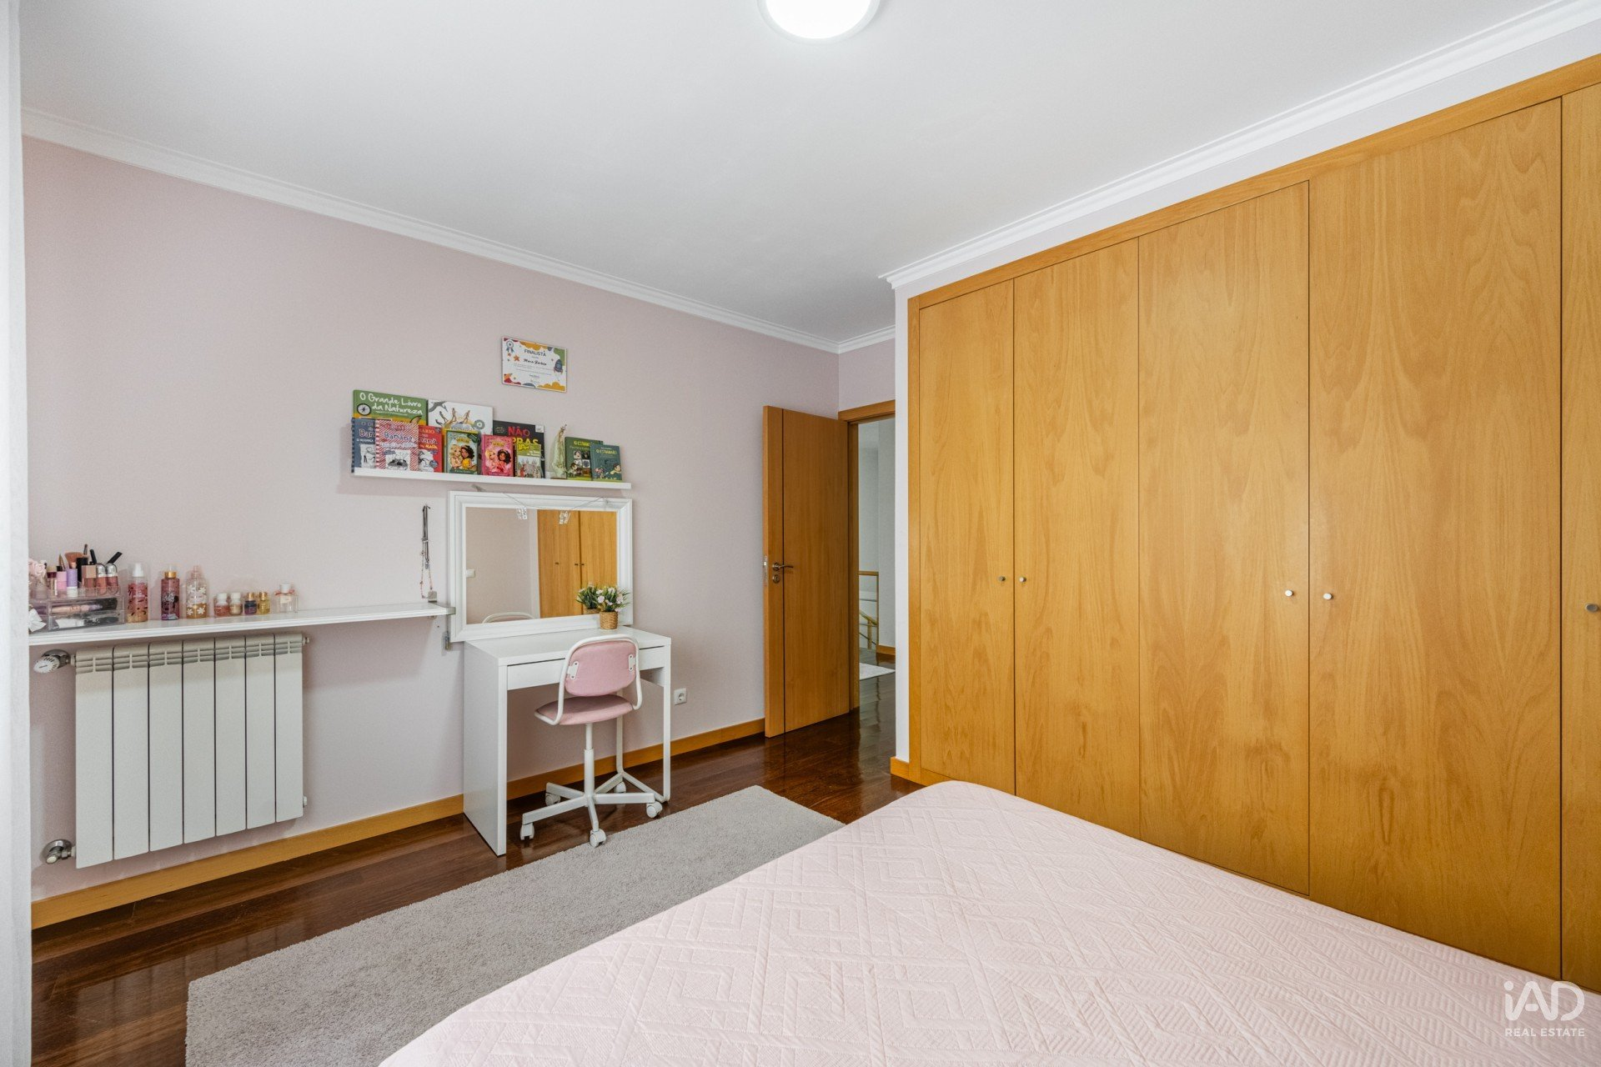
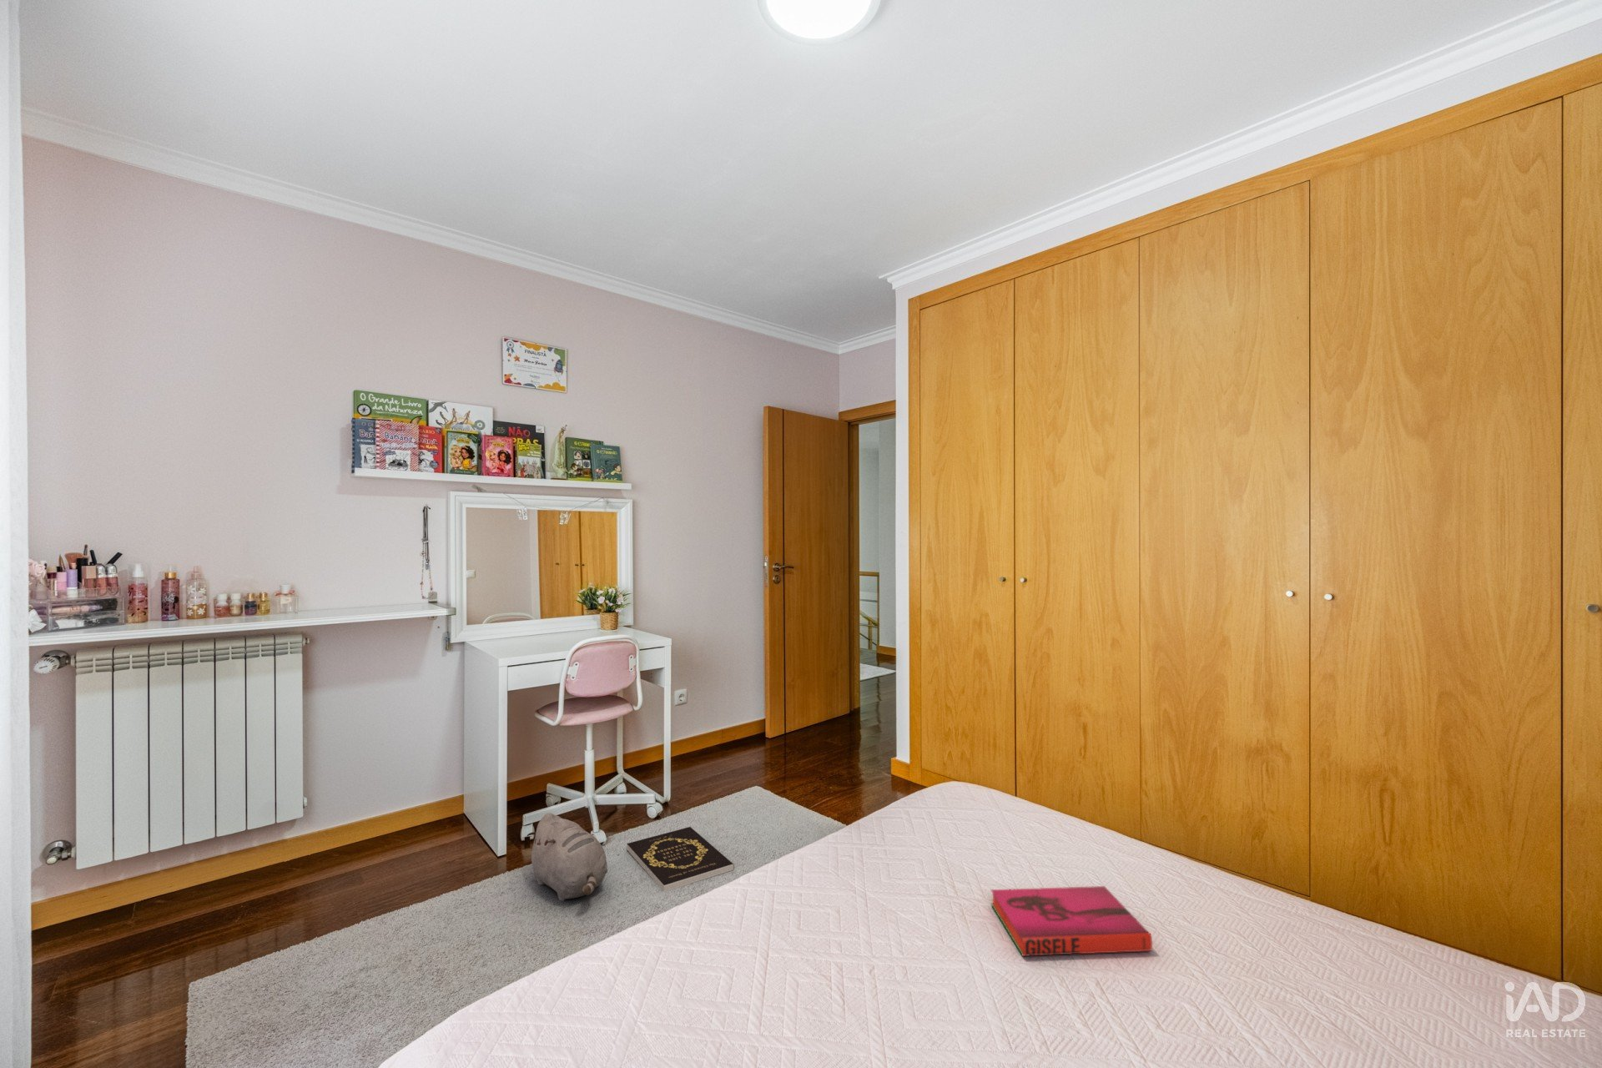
+ hardback book [991,886,1153,957]
+ book [626,826,735,892]
+ plush toy [526,812,608,902]
